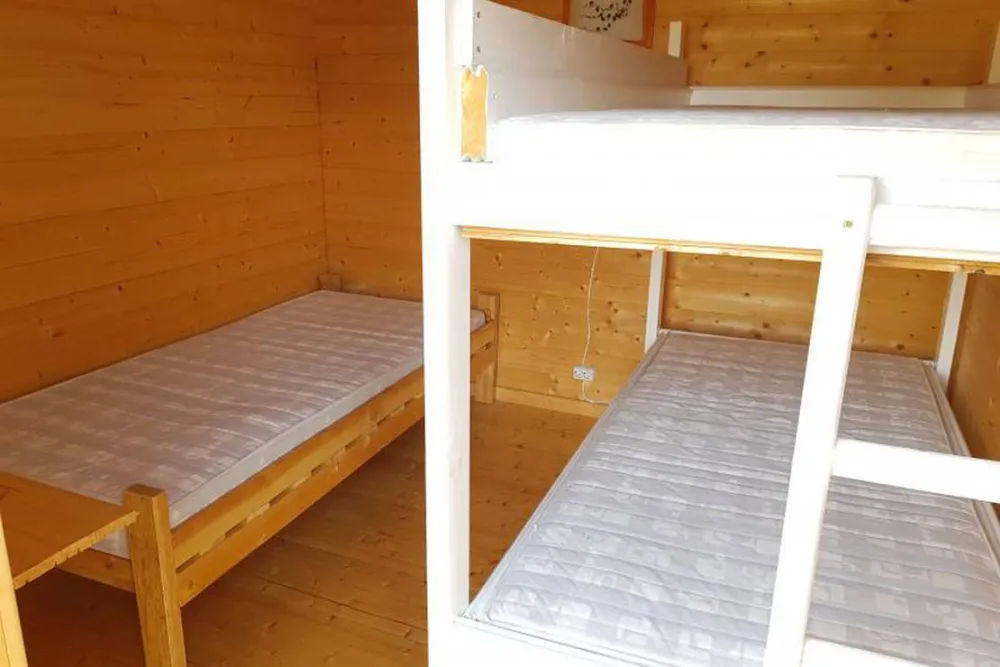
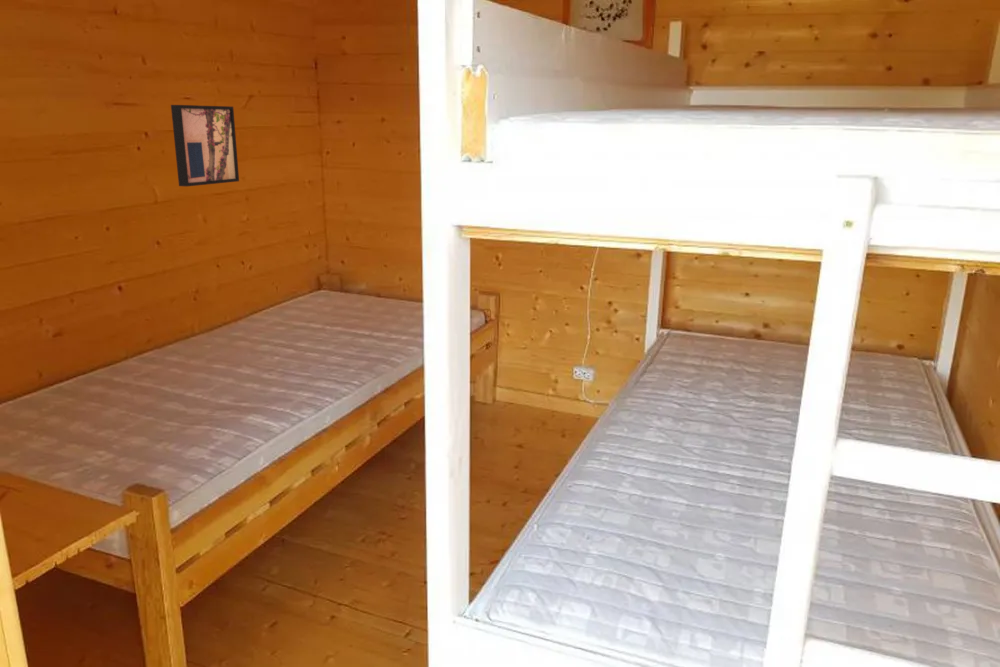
+ wall art [170,104,240,188]
